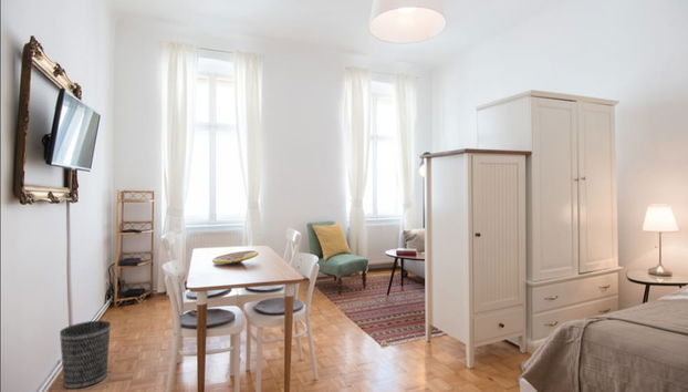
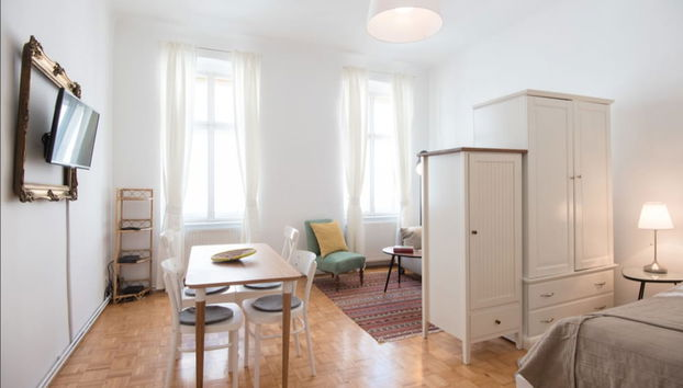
- wastebasket [59,320,112,390]
